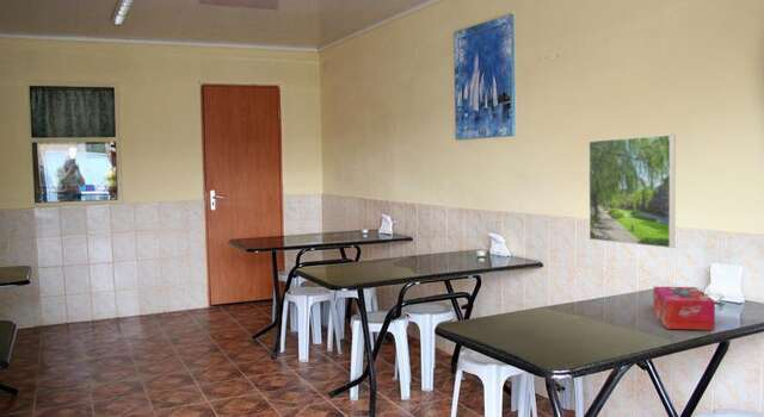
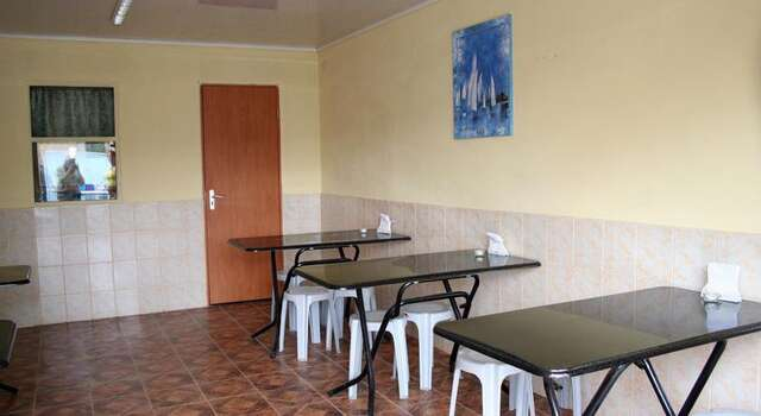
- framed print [587,133,676,249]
- tissue box [653,286,716,331]
